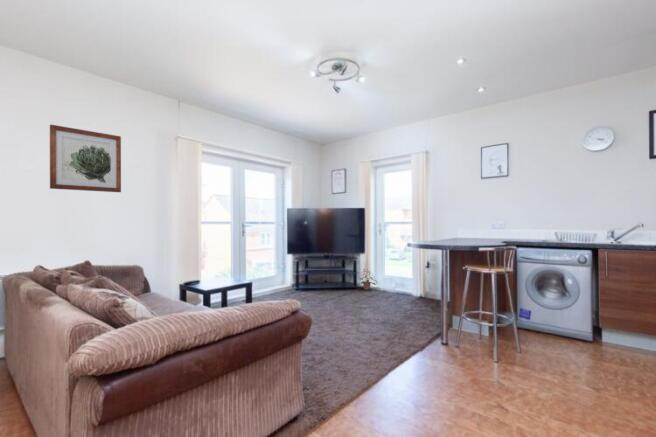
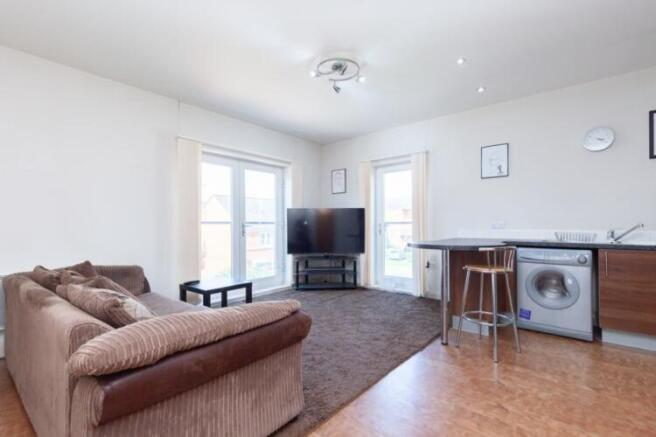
- potted plant [360,268,378,291]
- wall art [49,123,122,193]
